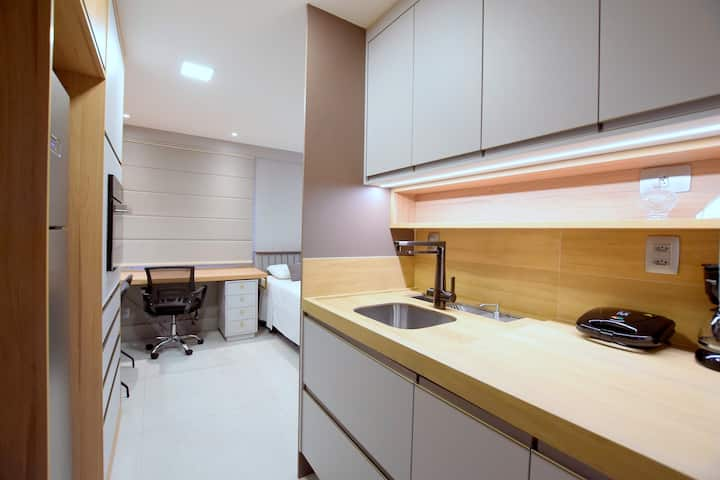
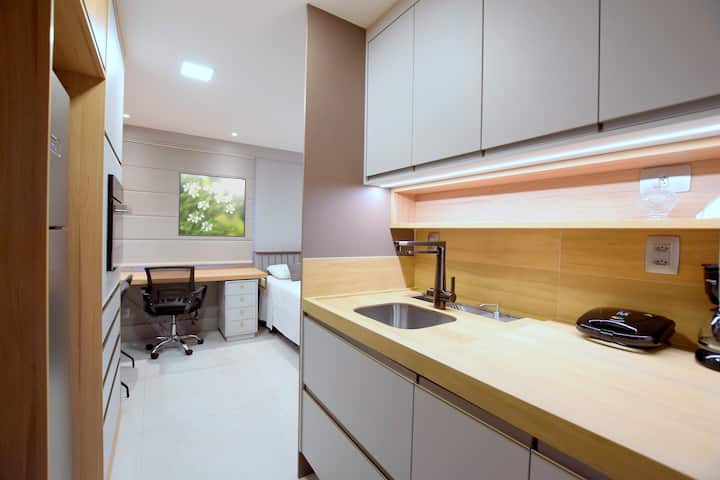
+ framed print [177,171,247,238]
